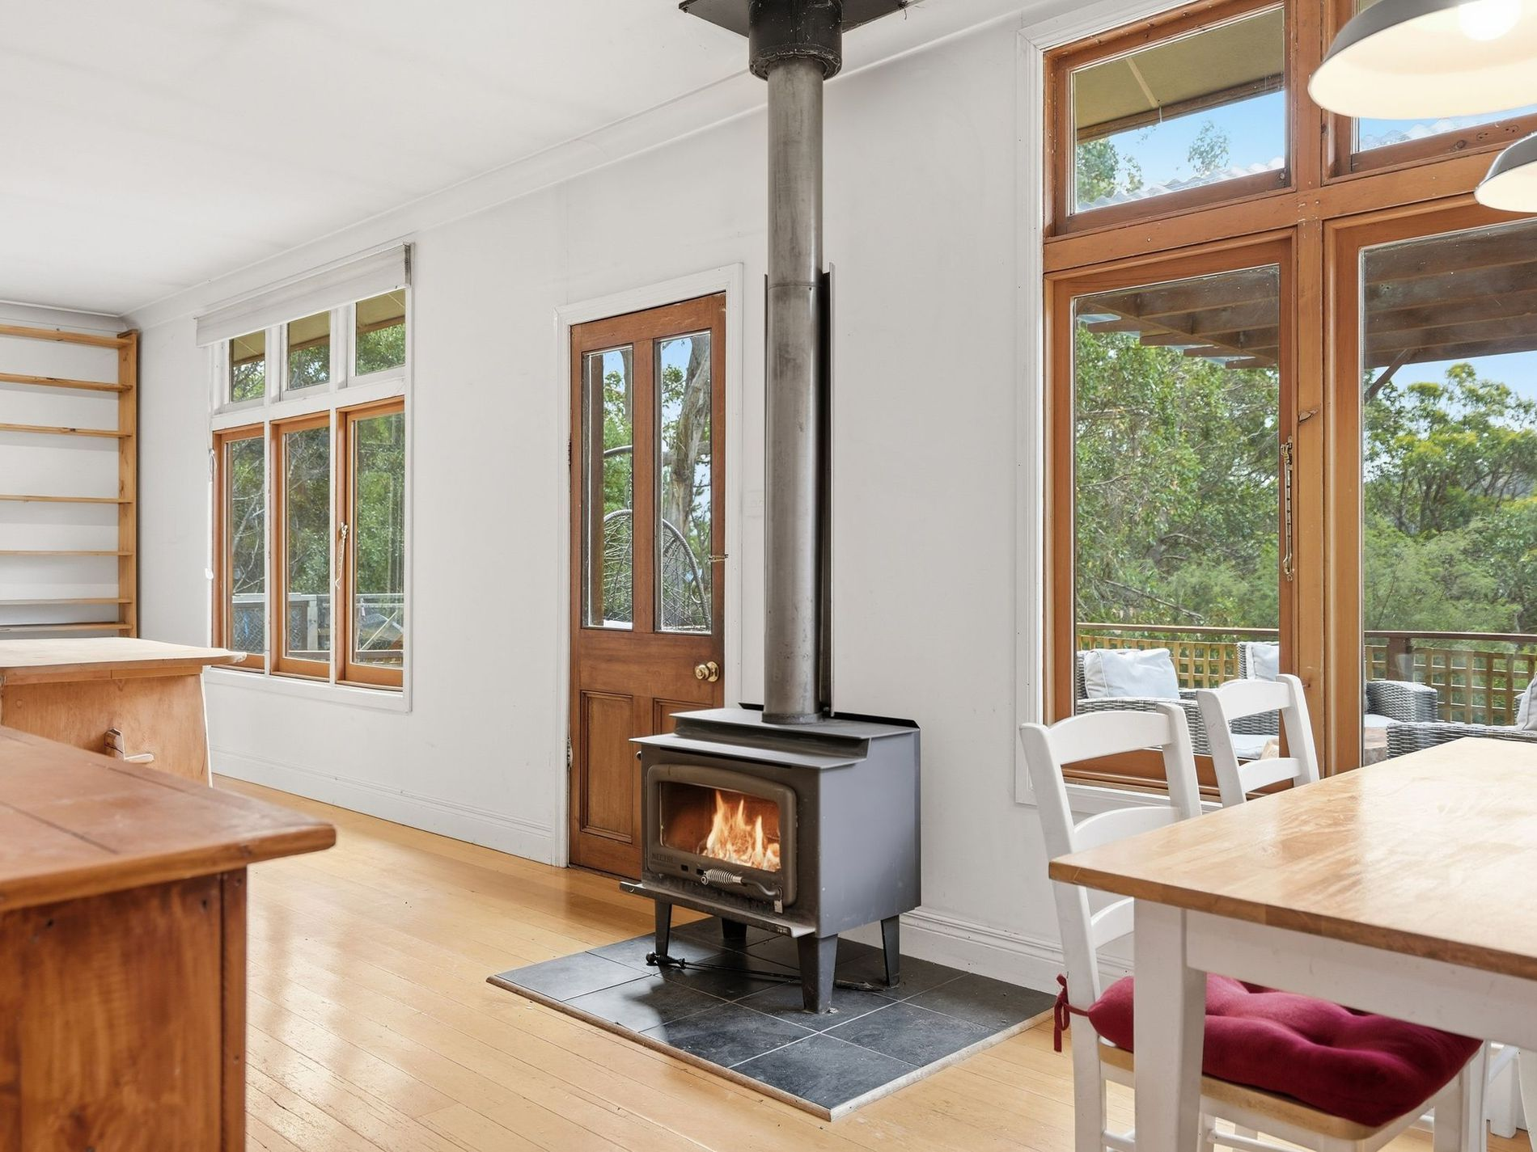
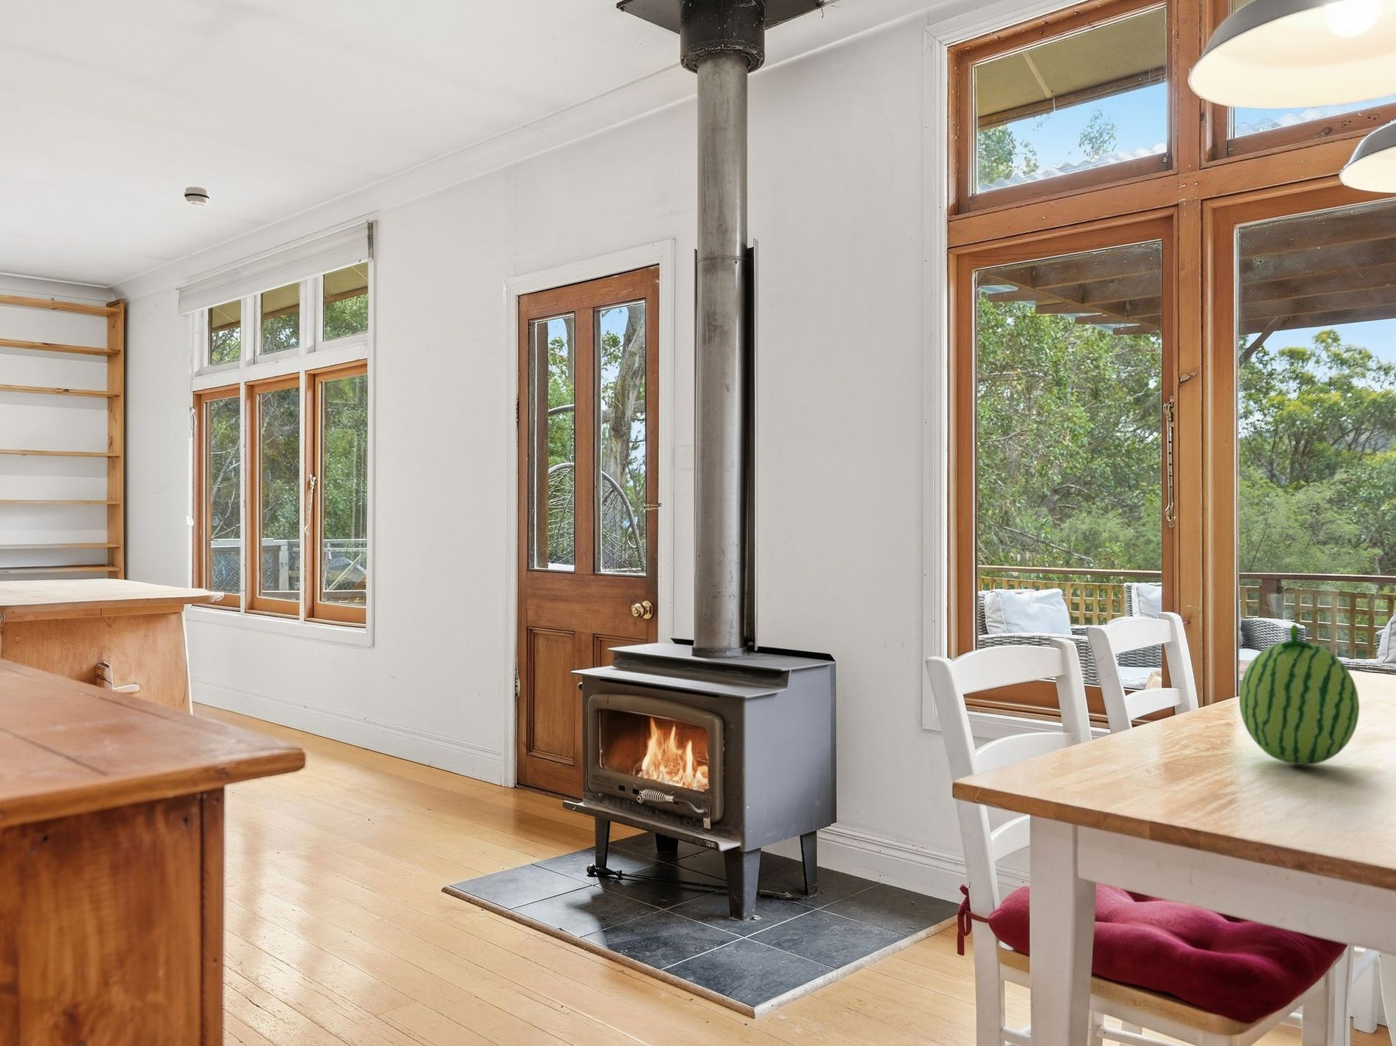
+ smoke detector [182,187,211,207]
+ fruit [1239,623,1360,766]
